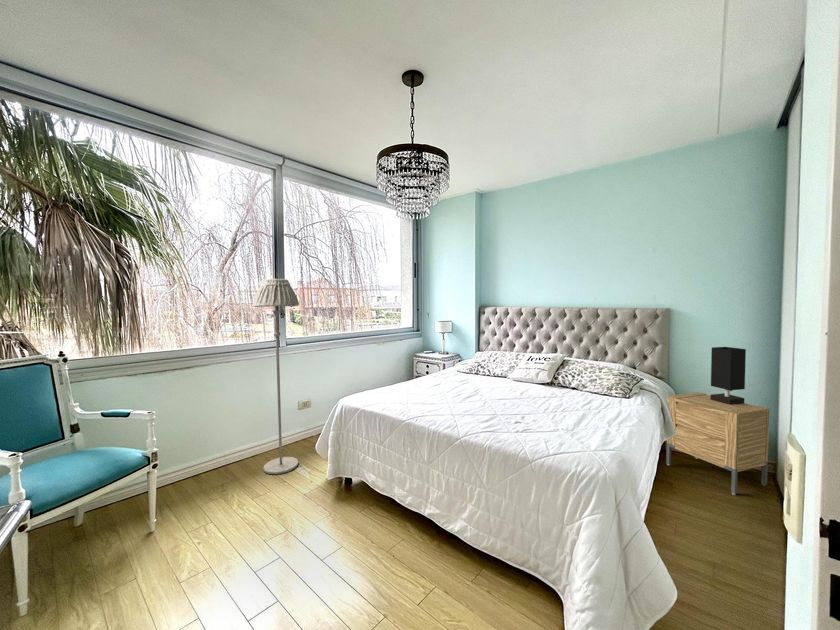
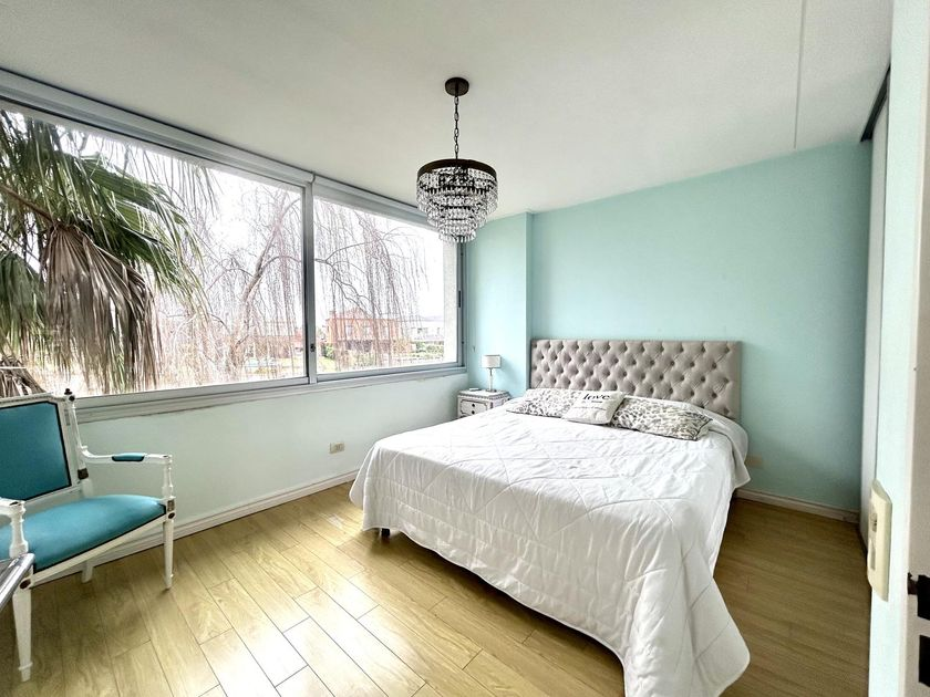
- nightstand [665,391,770,496]
- table lamp [710,346,747,405]
- floor lamp [252,278,300,475]
